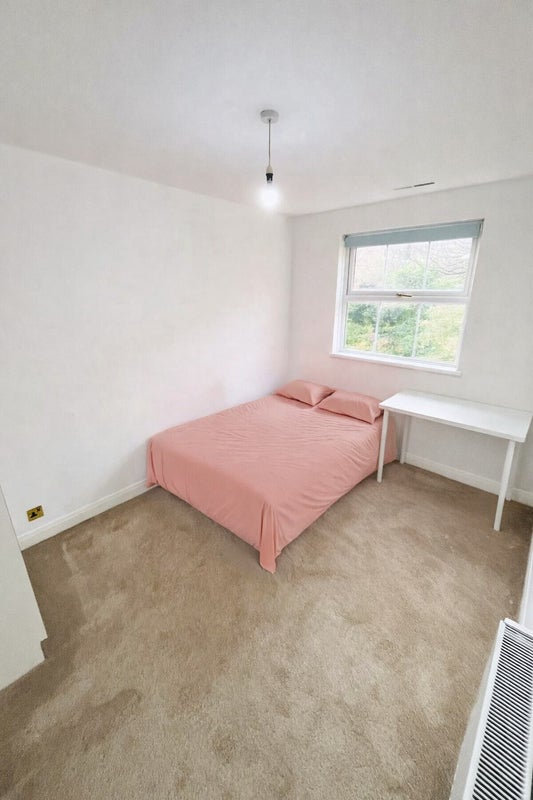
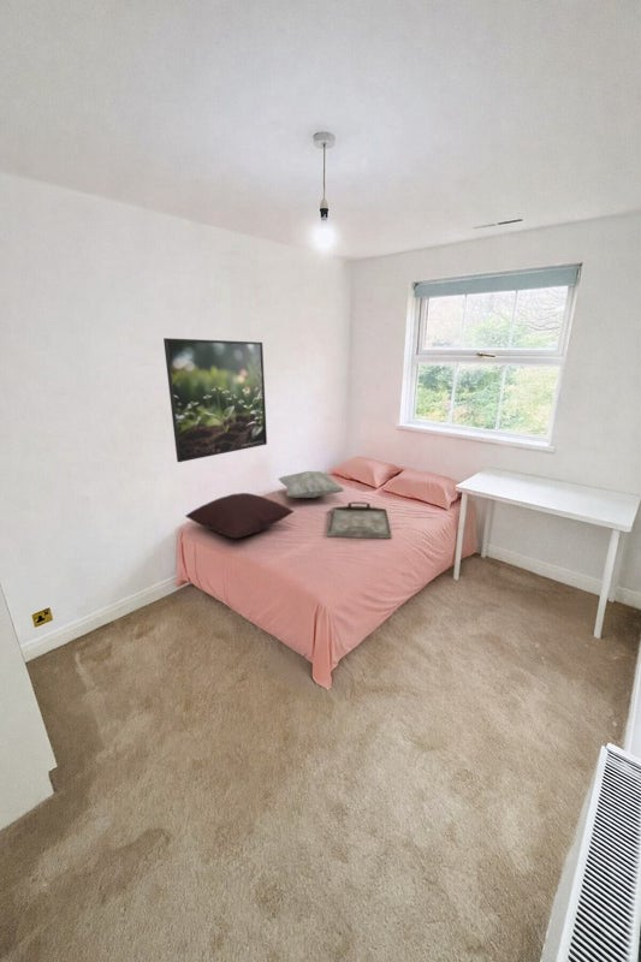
+ decorative pillow [277,470,345,499]
+ serving tray [326,500,392,540]
+ cushion [184,492,295,539]
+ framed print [162,337,268,463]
